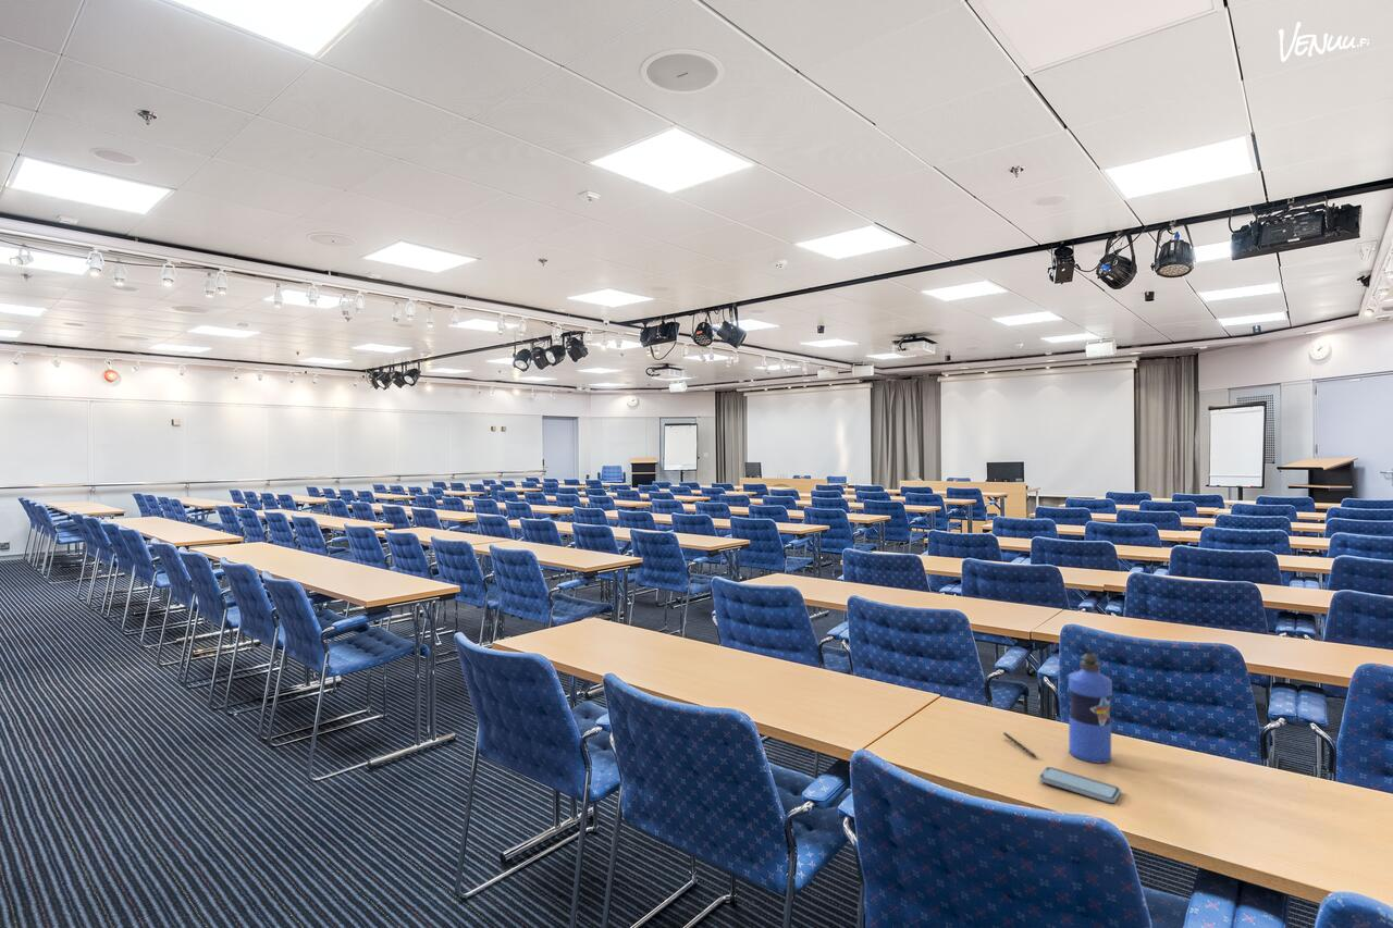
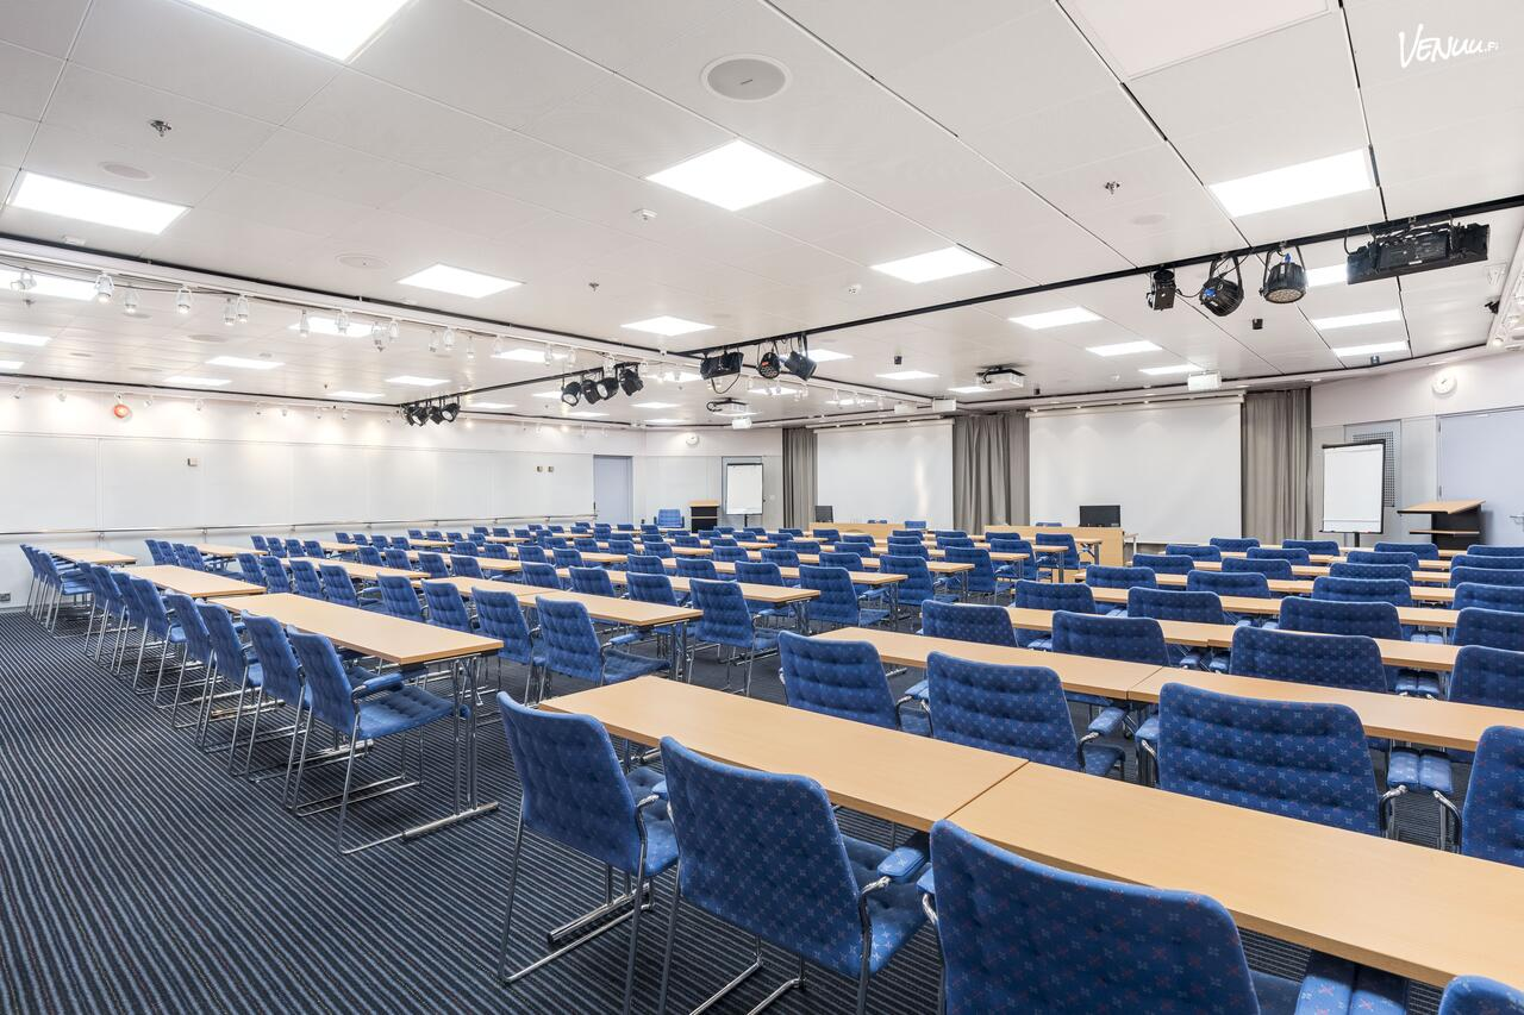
- pen [1002,731,1038,759]
- smartphone [1038,766,1122,804]
- water bottle [1068,652,1113,764]
